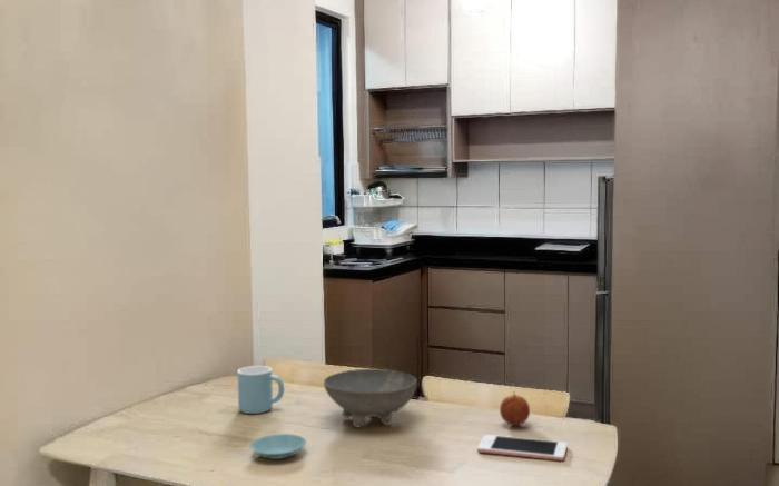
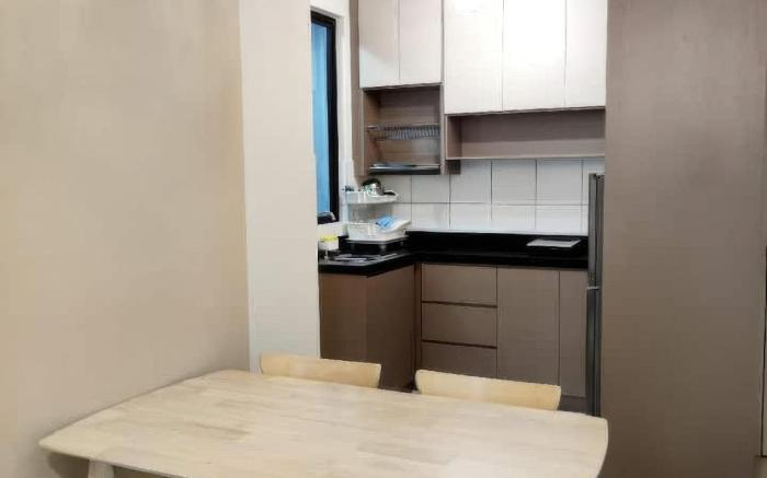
- mug [236,365,285,415]
- fruit [499,391,531,427]
- saucer [249,433,307,460]
- cell phone [476,434,569,462]
- bowl [323,368,418,428]
